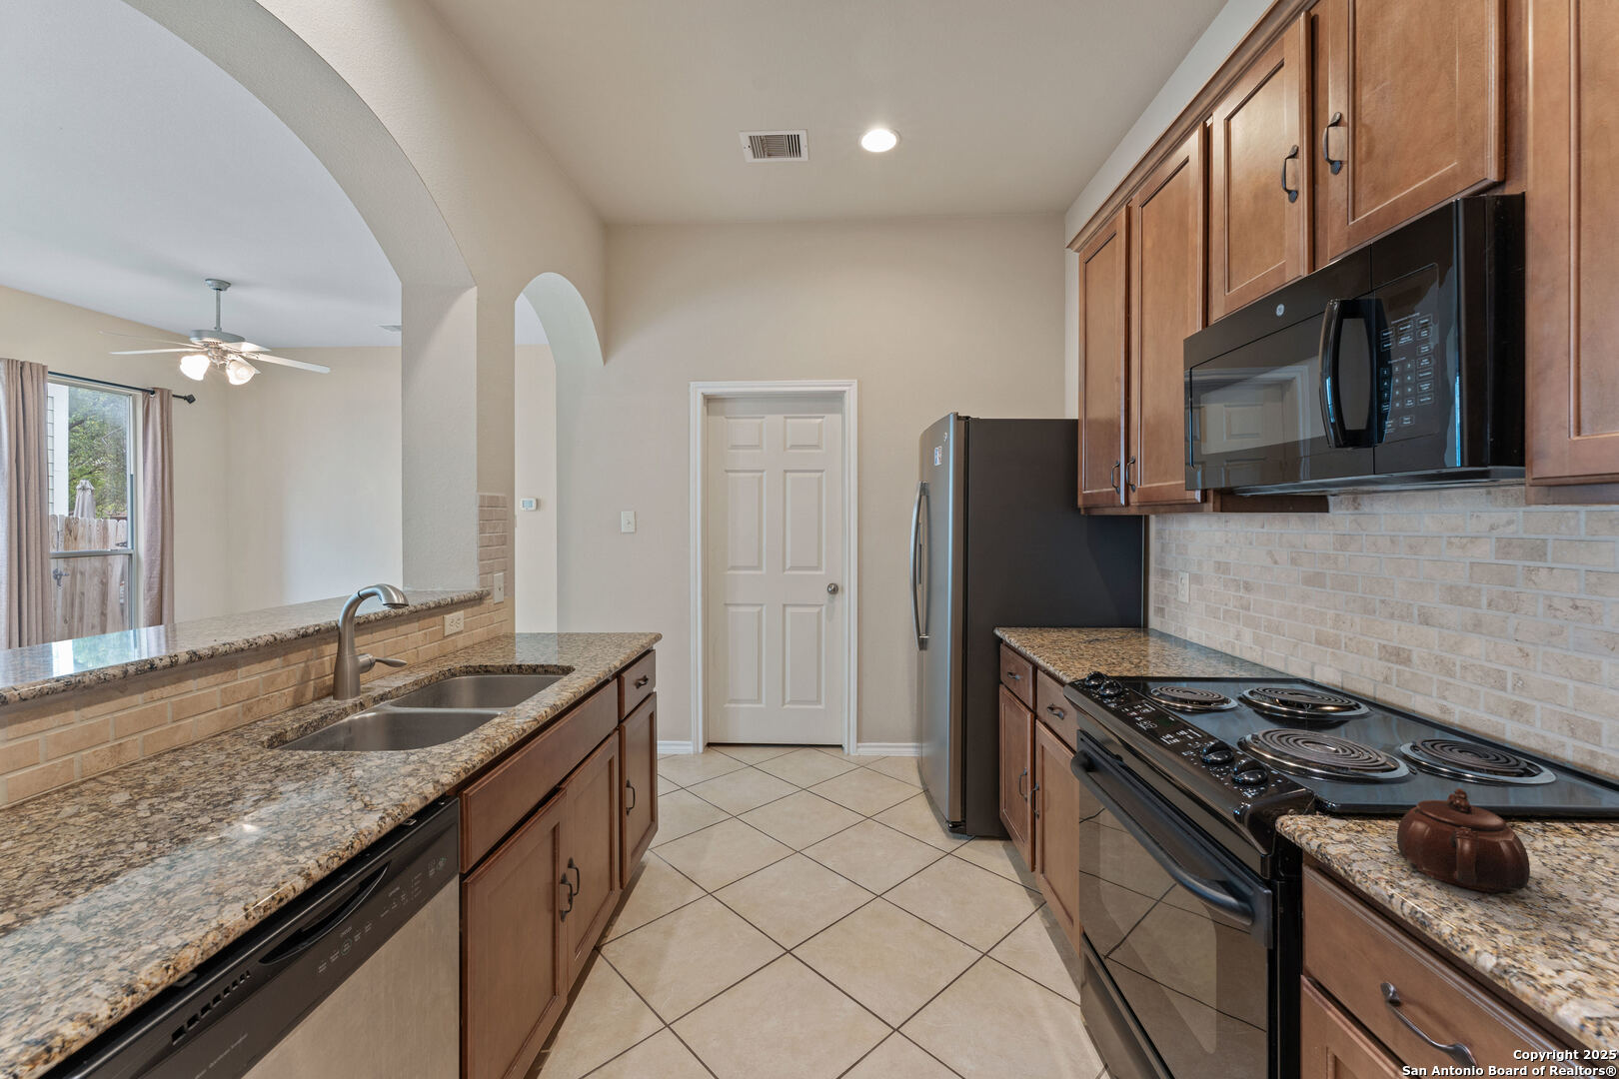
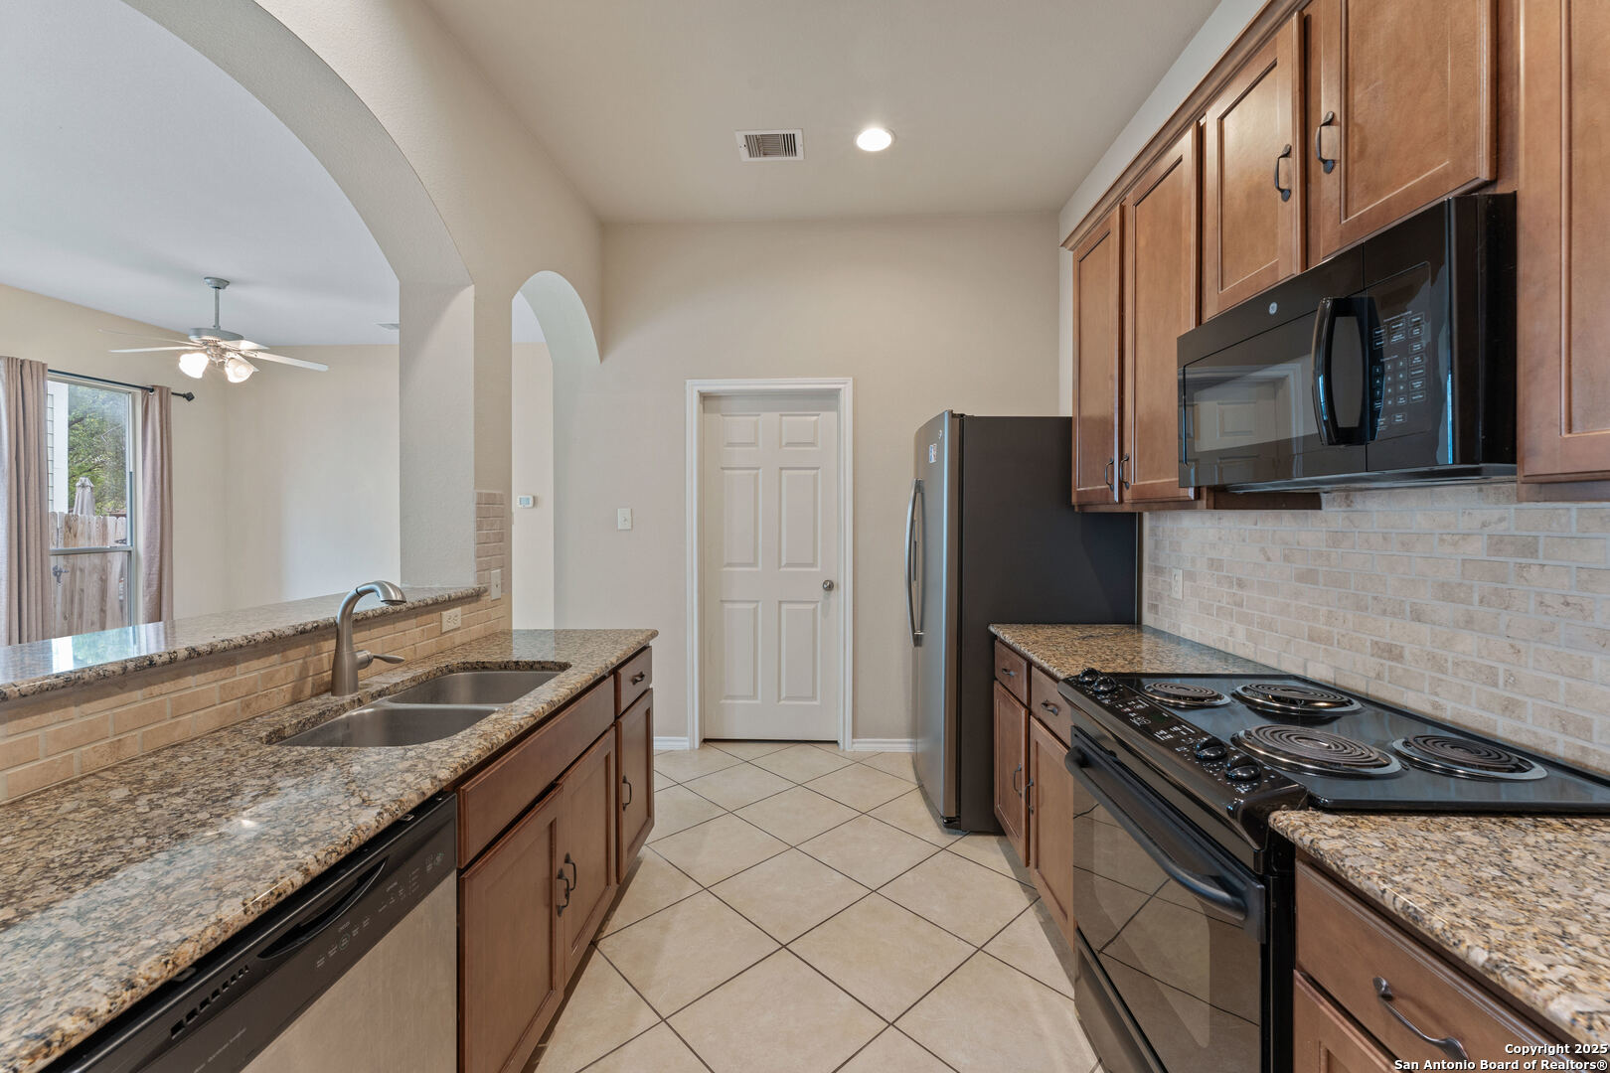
- teapot [1396,788,1531,895]
